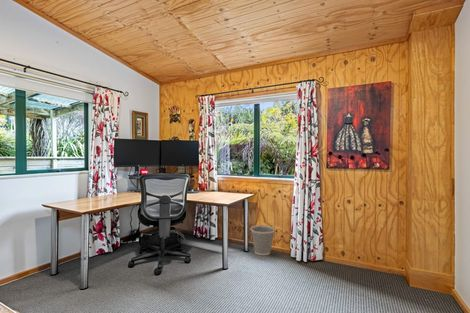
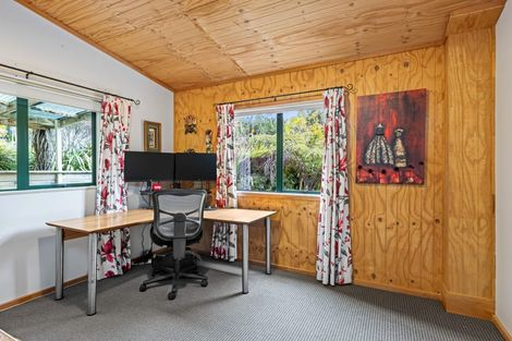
- wastebasket [250,224,276,256]
